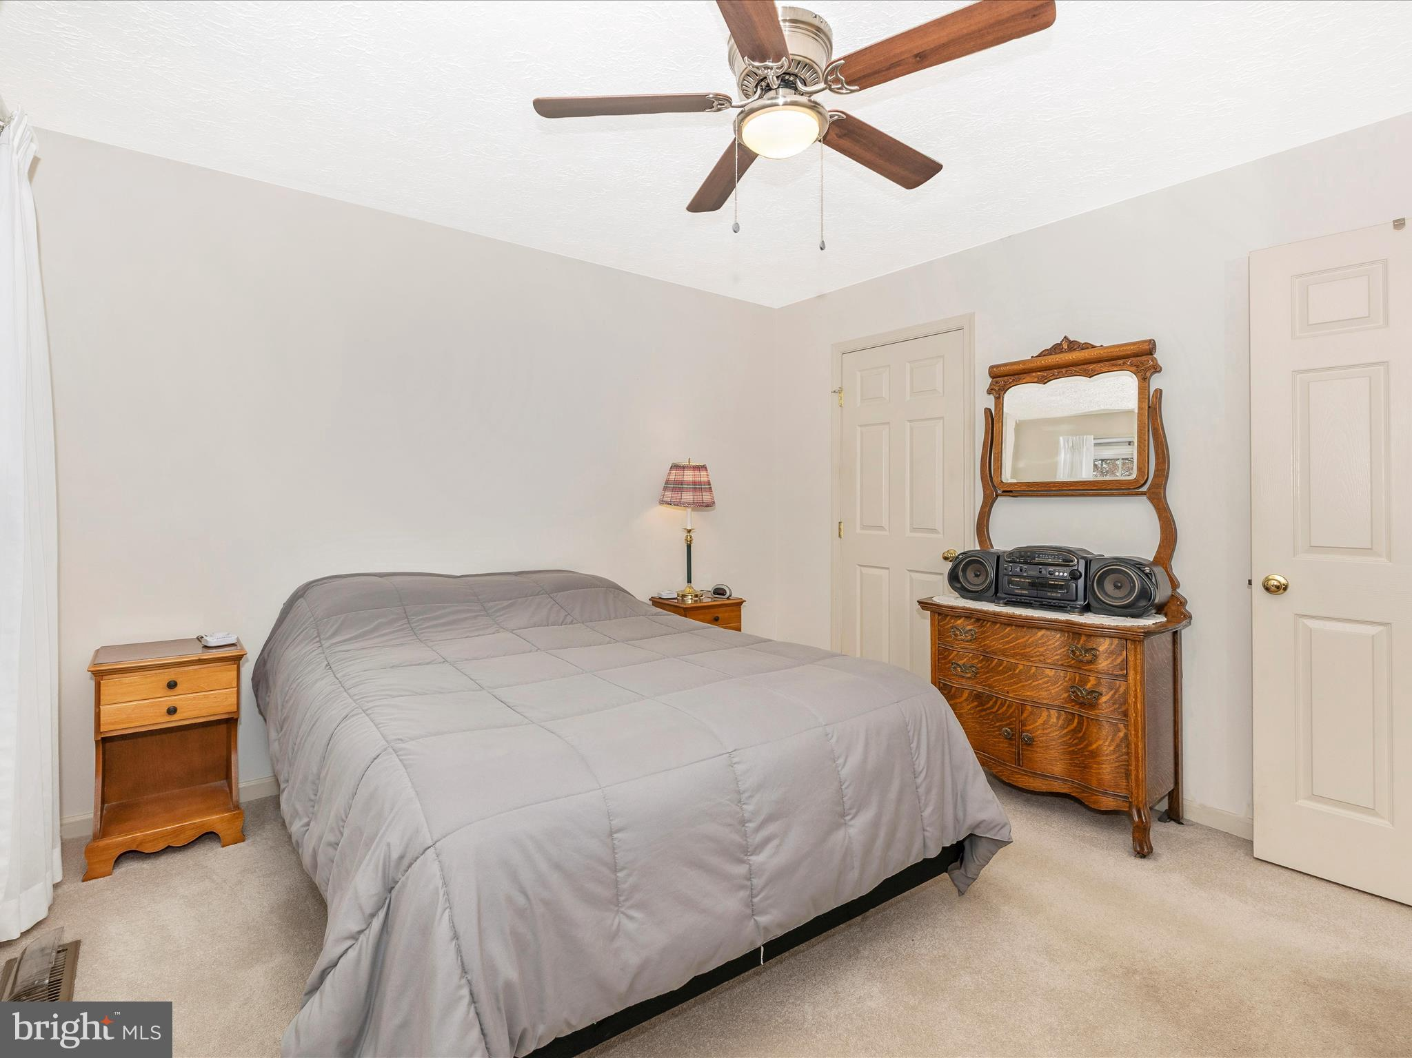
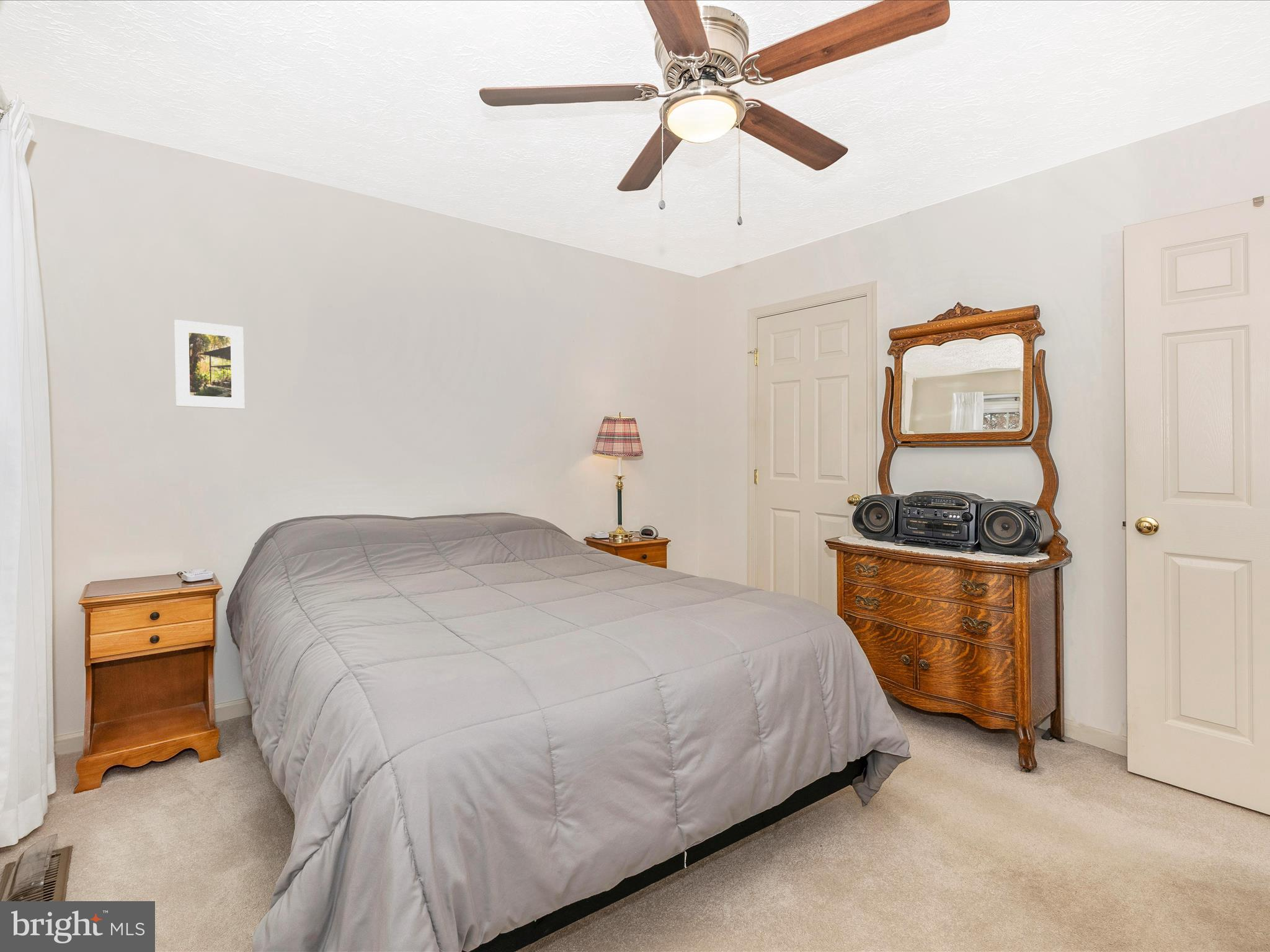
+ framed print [174,319,245,410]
